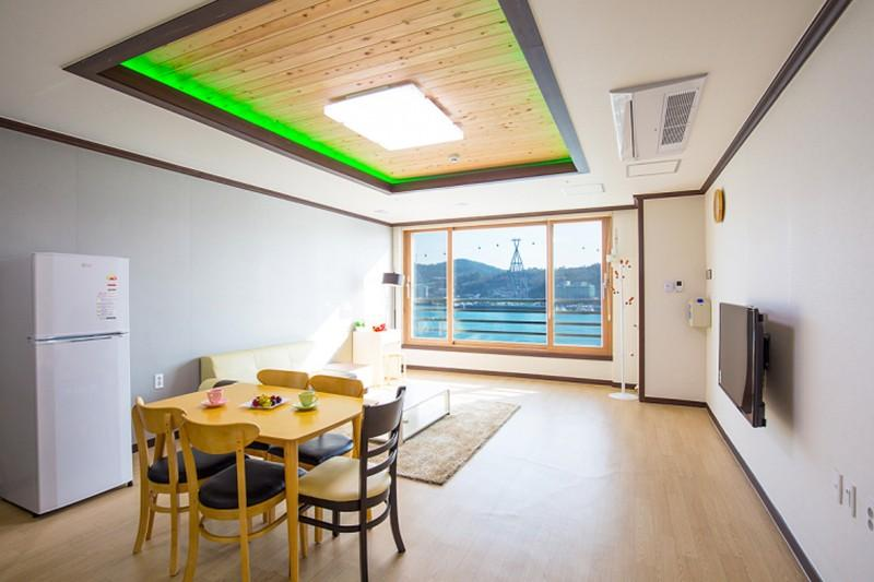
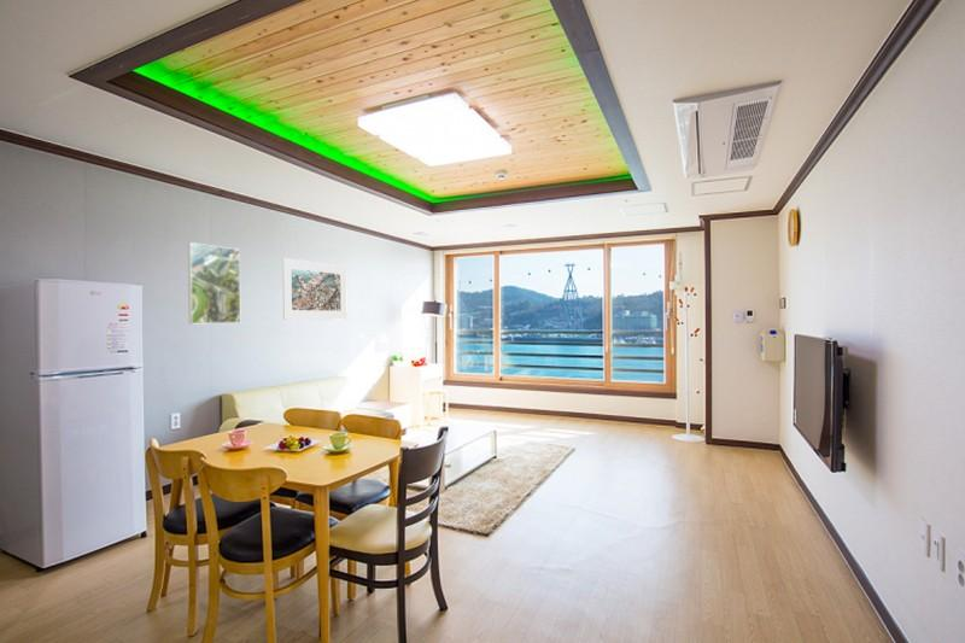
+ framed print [187,241,241,325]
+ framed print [281,257,349,321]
